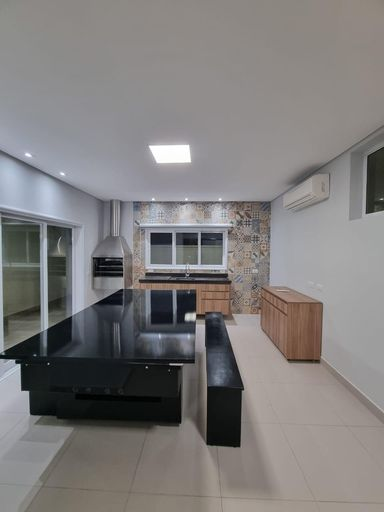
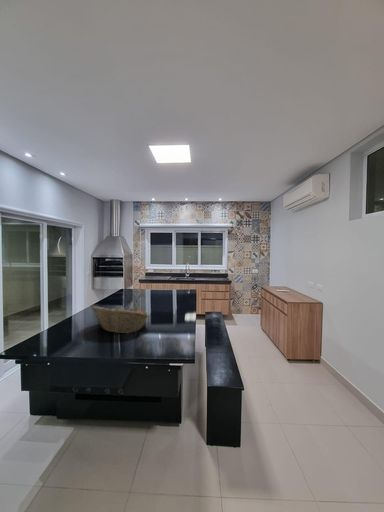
+ fruit basket [90,305,150,334]
